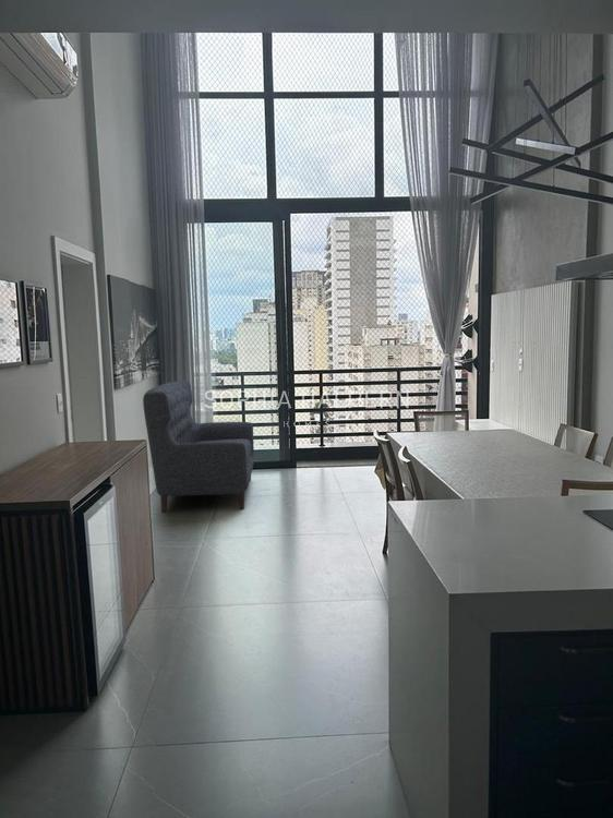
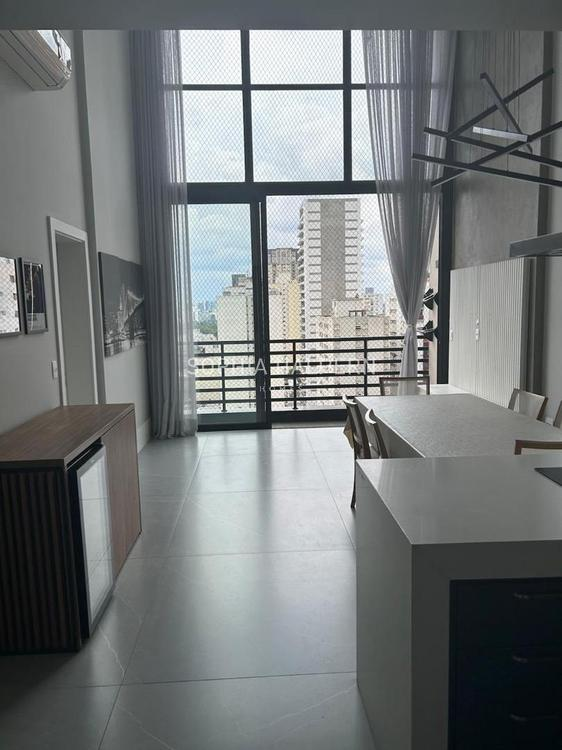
- sofa [142,380,255,514]
